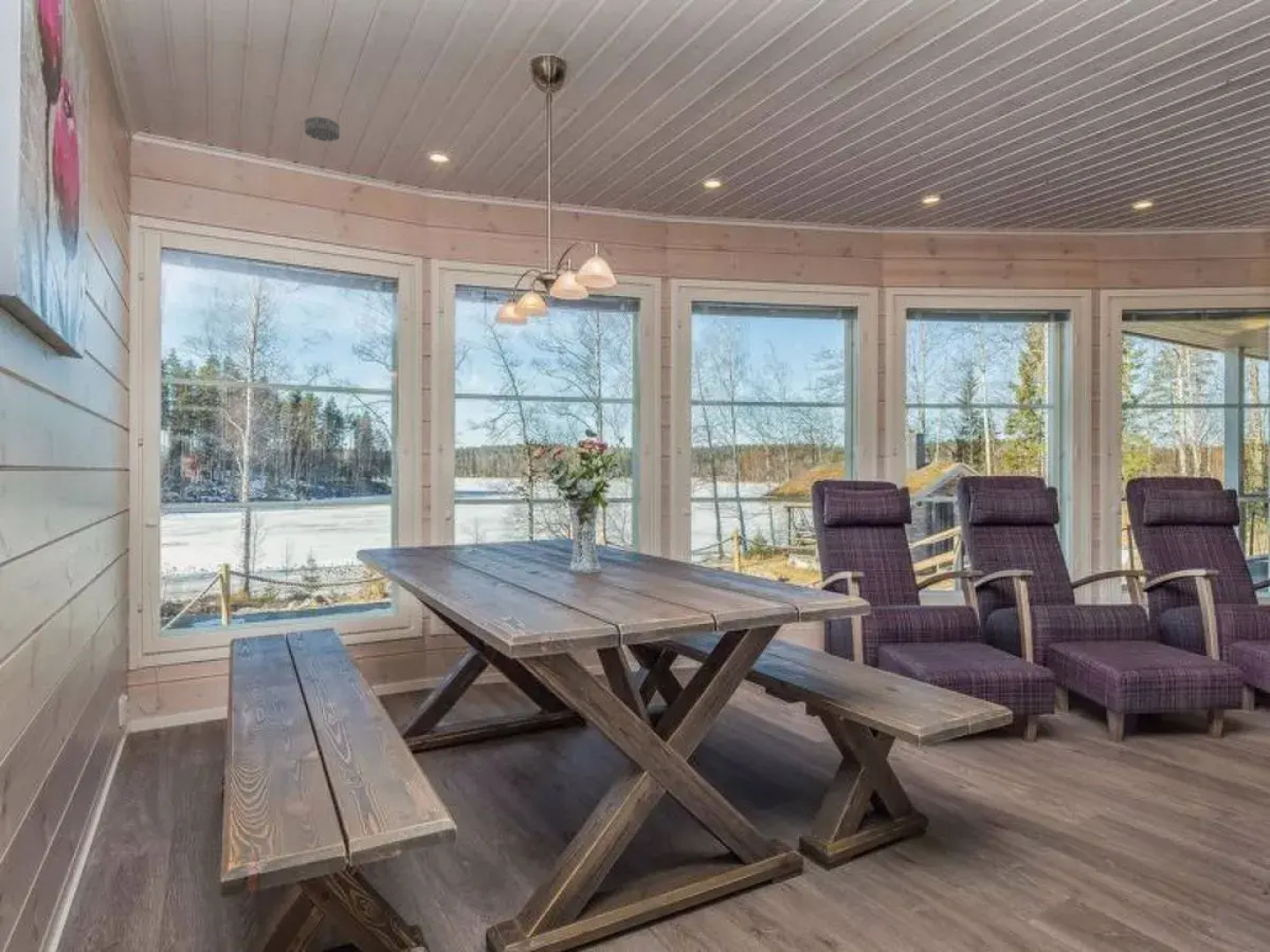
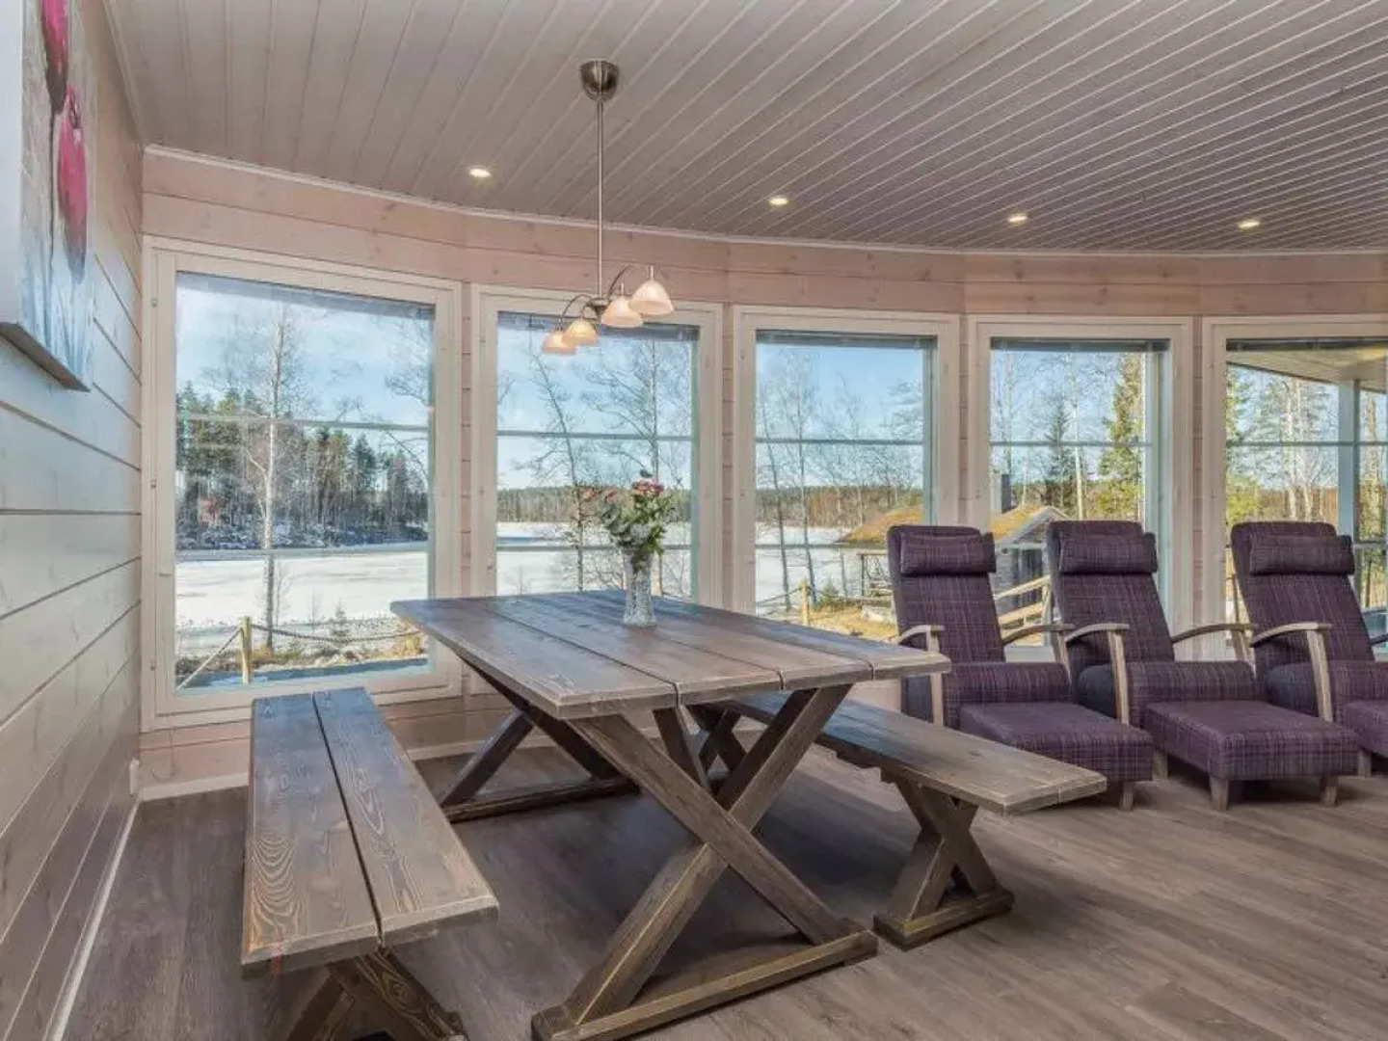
- smoke detector [304,115,340,142]
